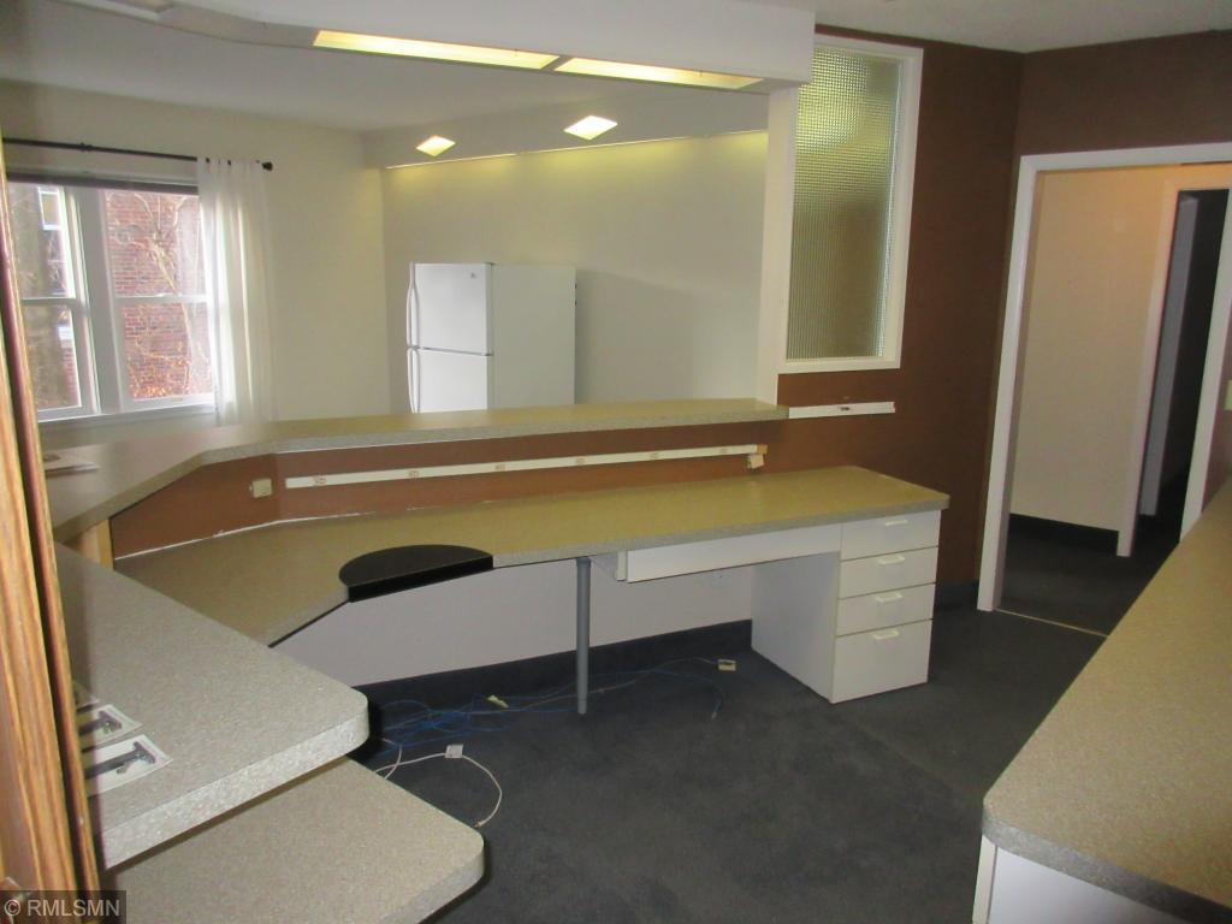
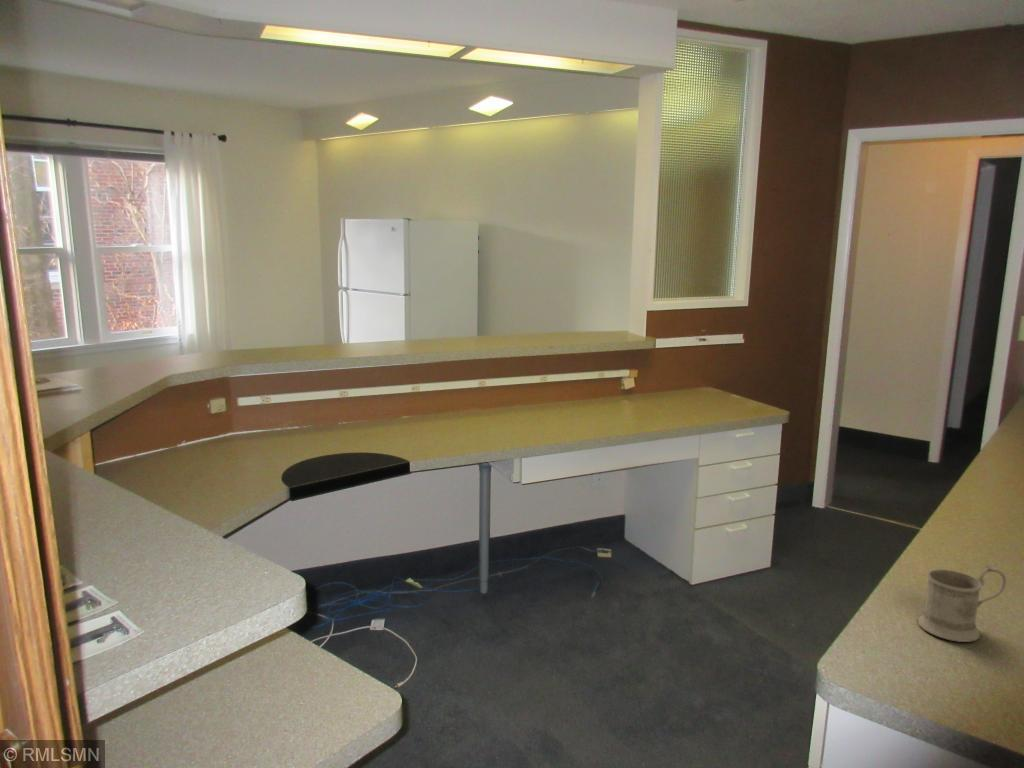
+ mug [917,564,1007,643]
